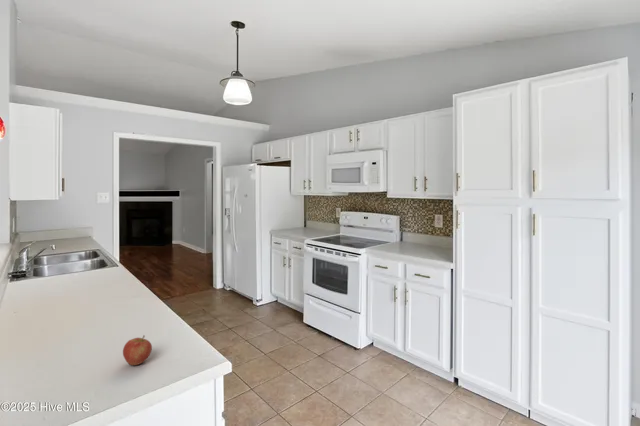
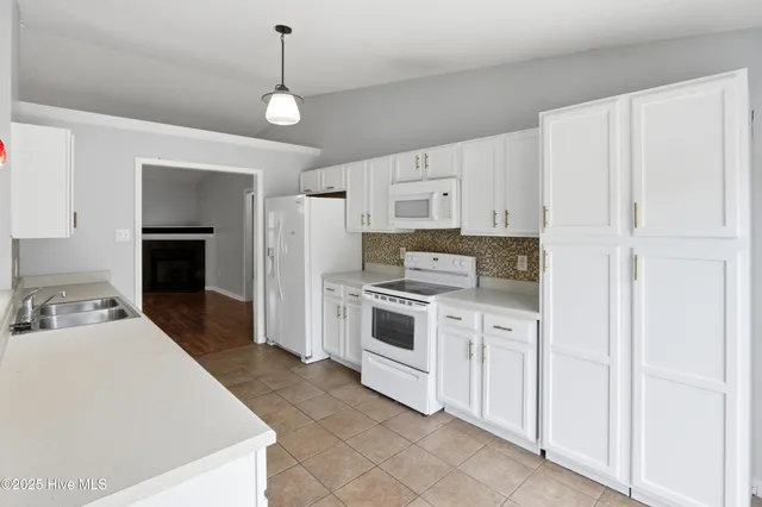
- apple [122,334,153,366]
